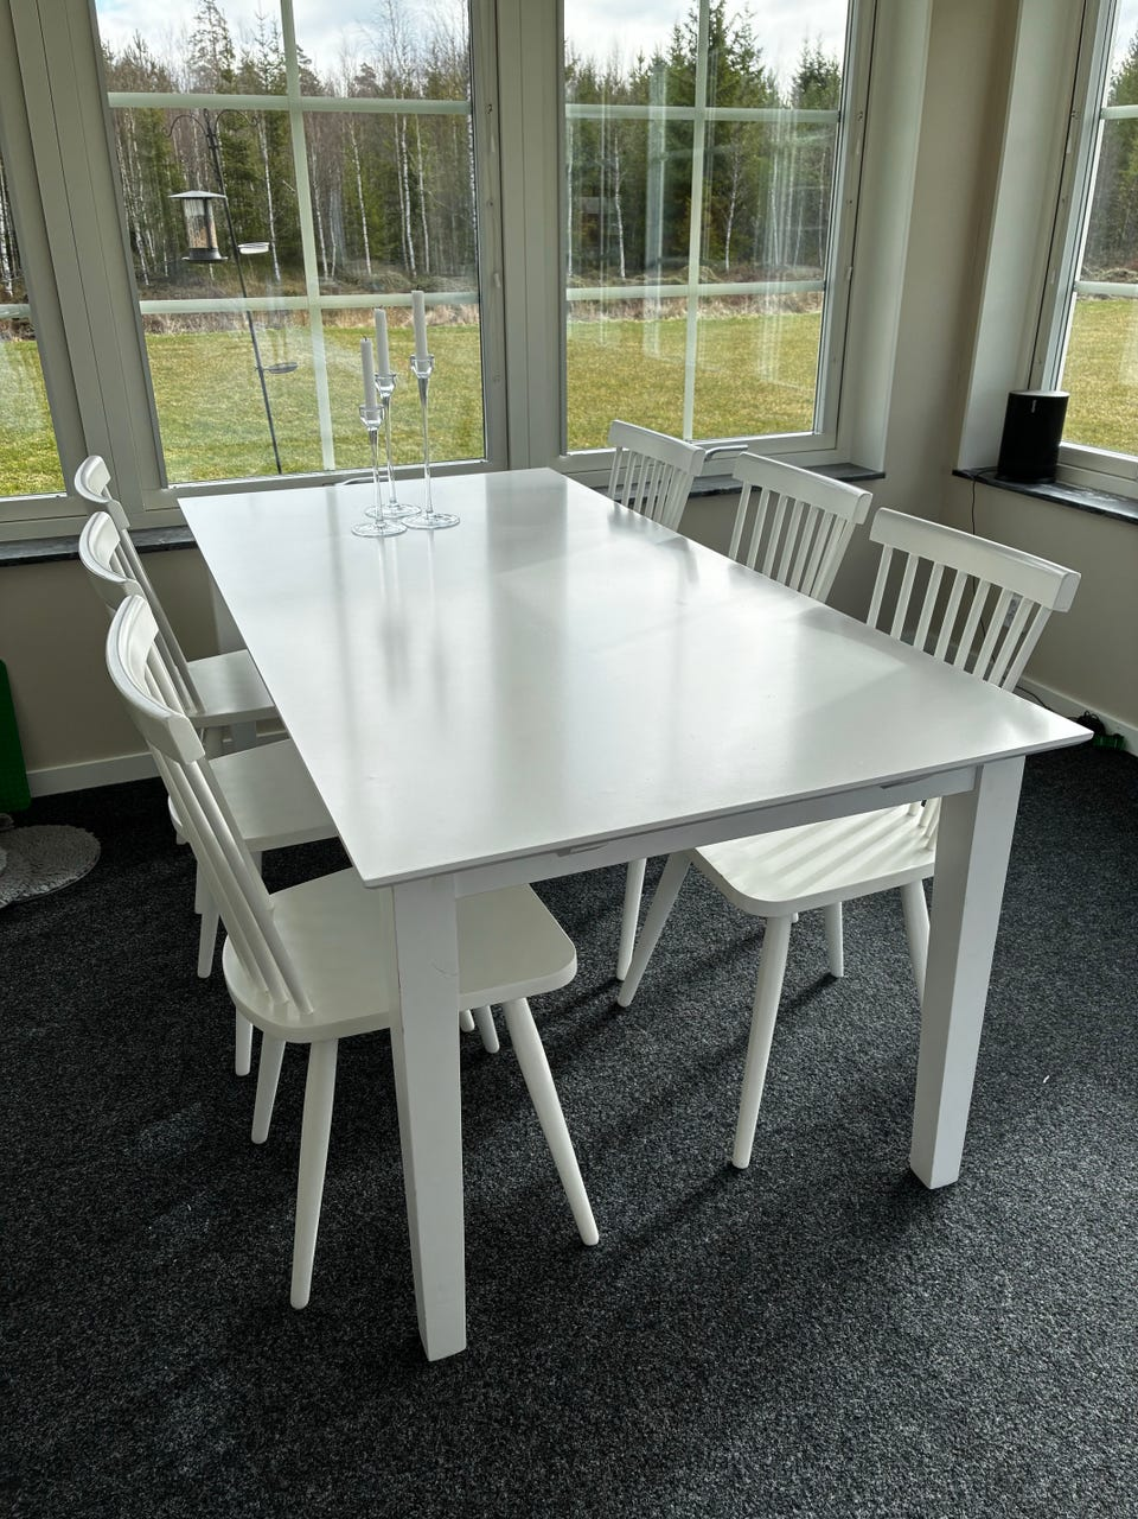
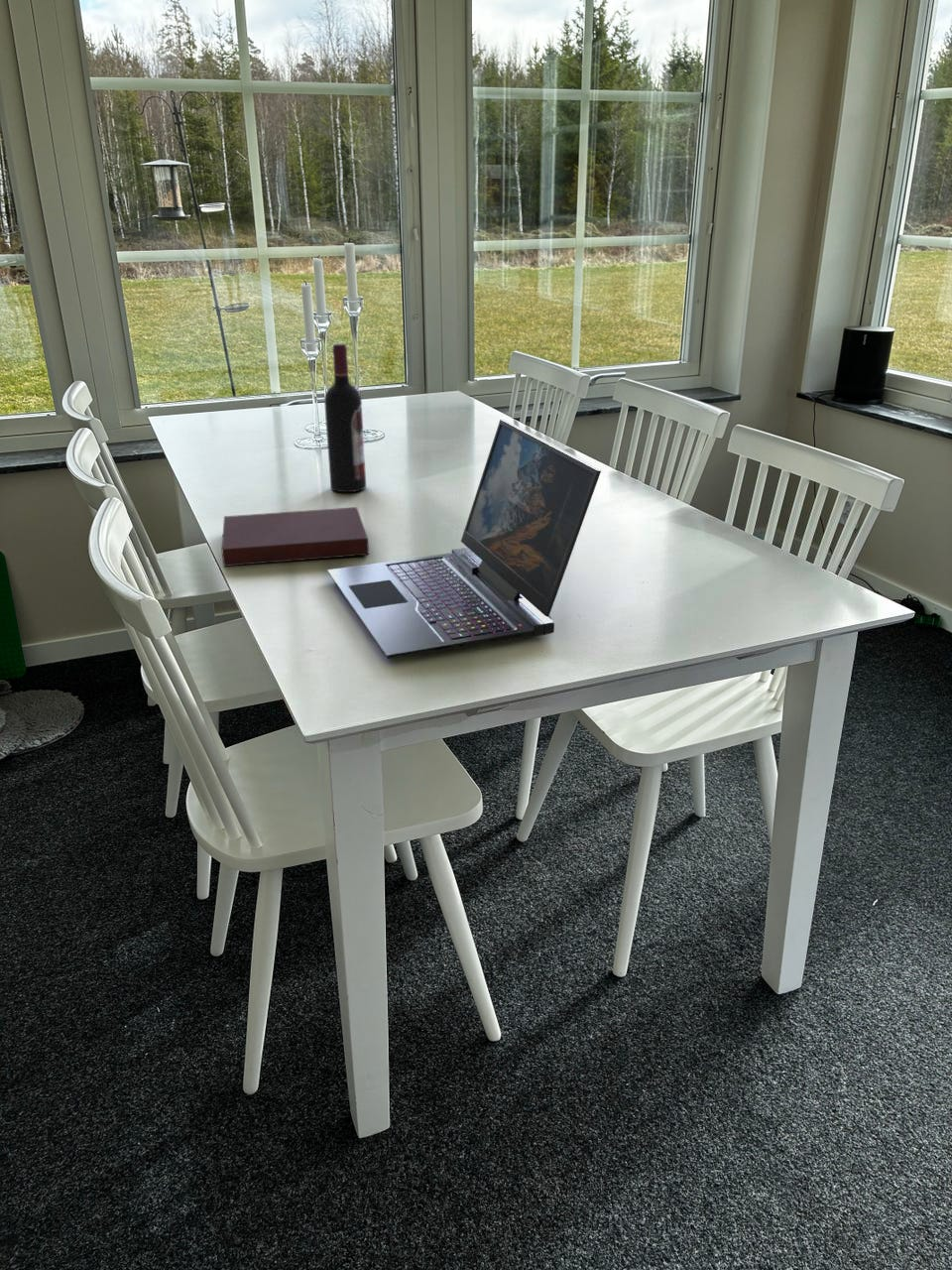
+ laptop [327,418,602,660]
+ notebook [221,506,370,568]
+ wine bottle [323,342,367,493]
